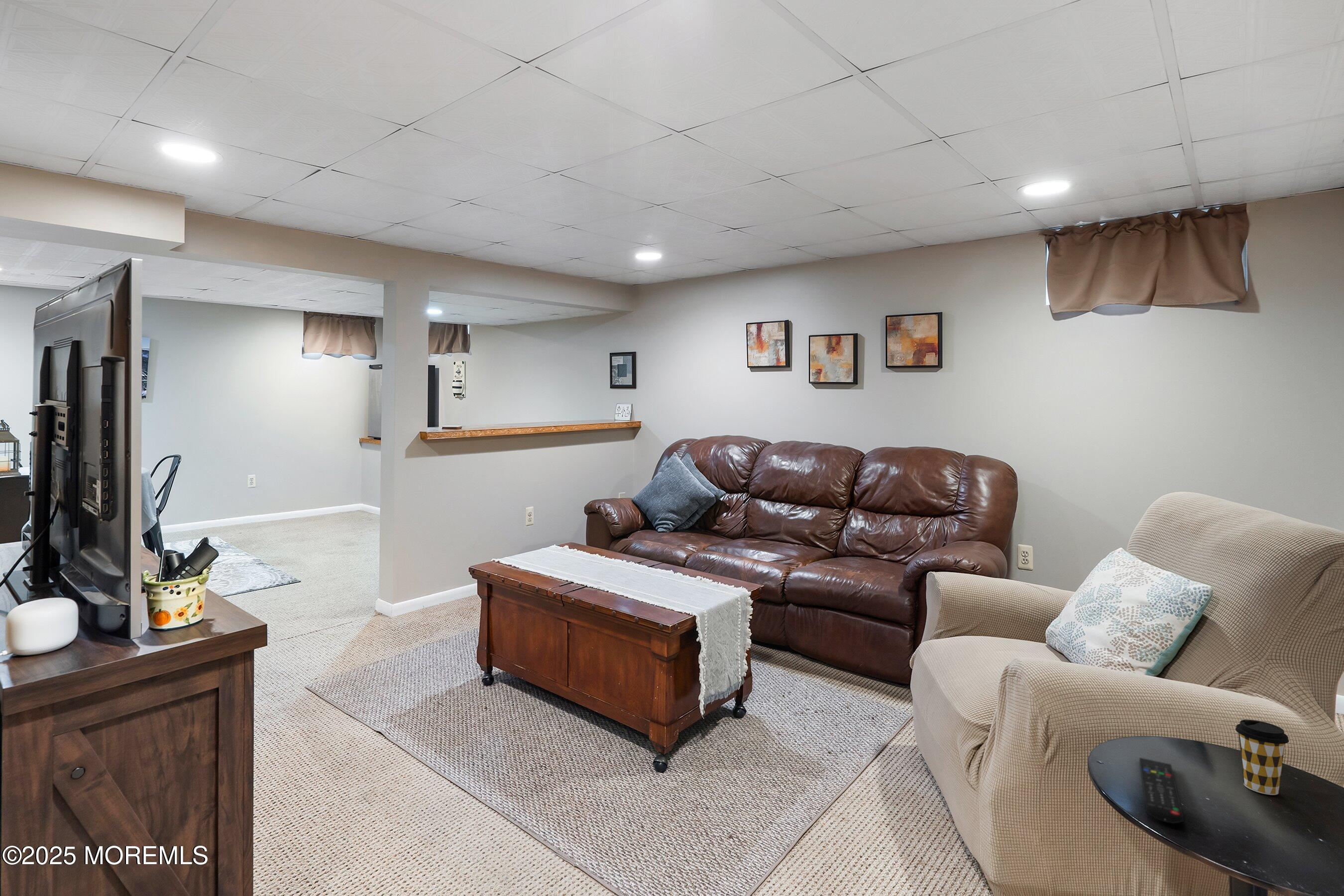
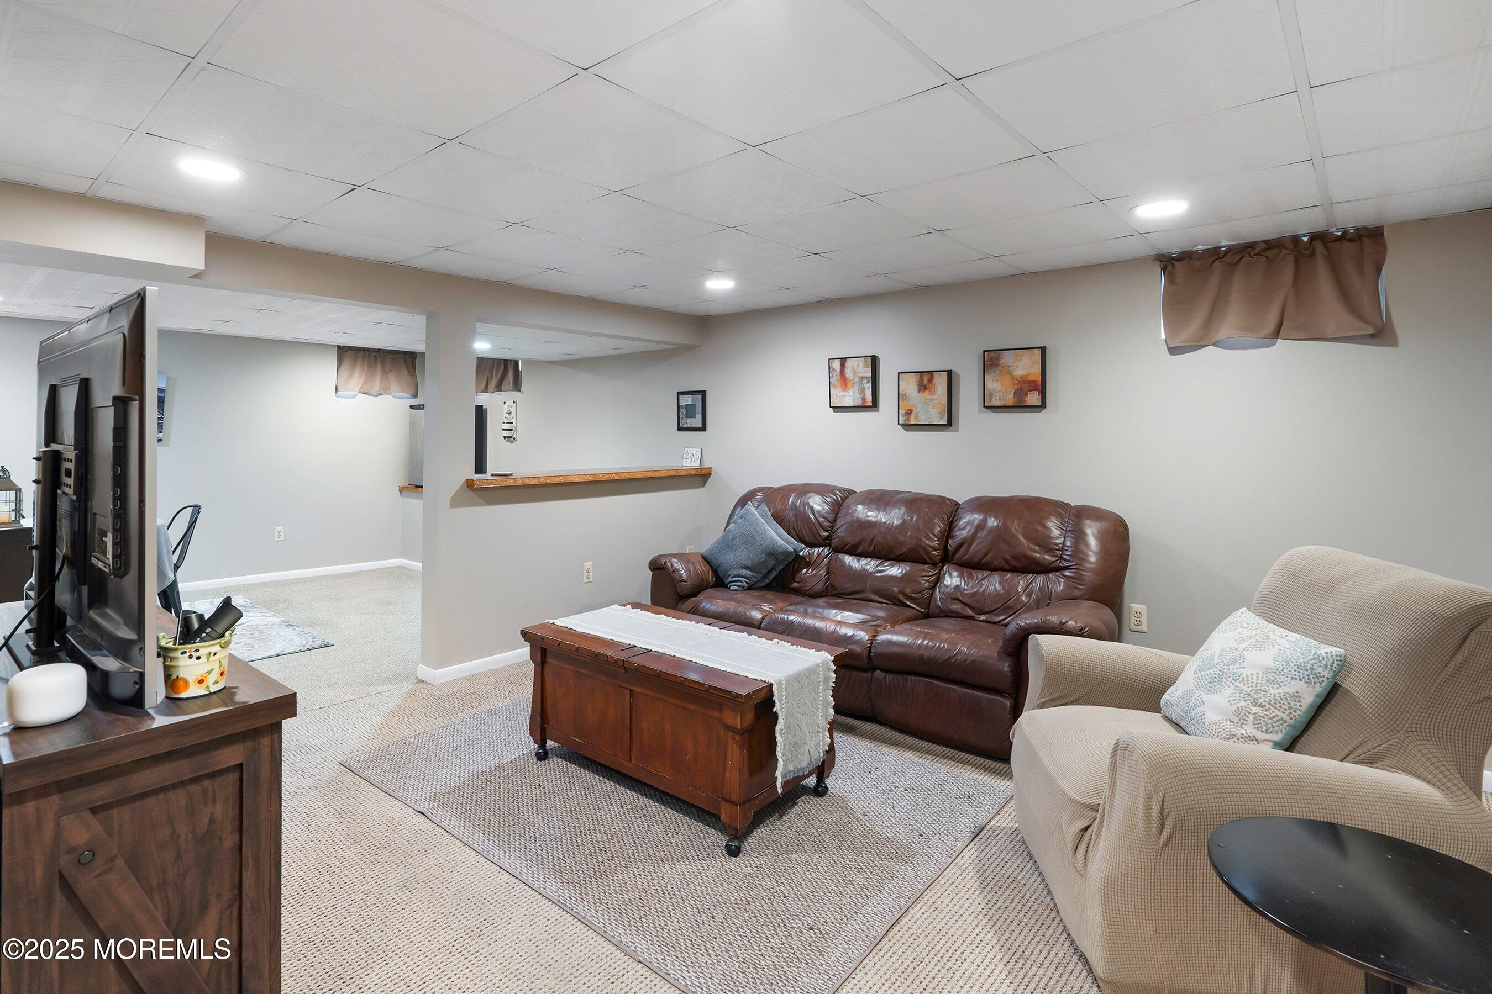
- coffee cup [1235,719,1289,795]
- remote control [1139,757,1184,824]
